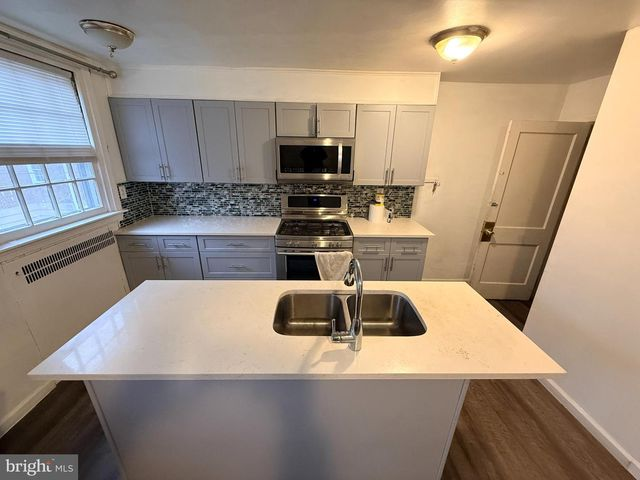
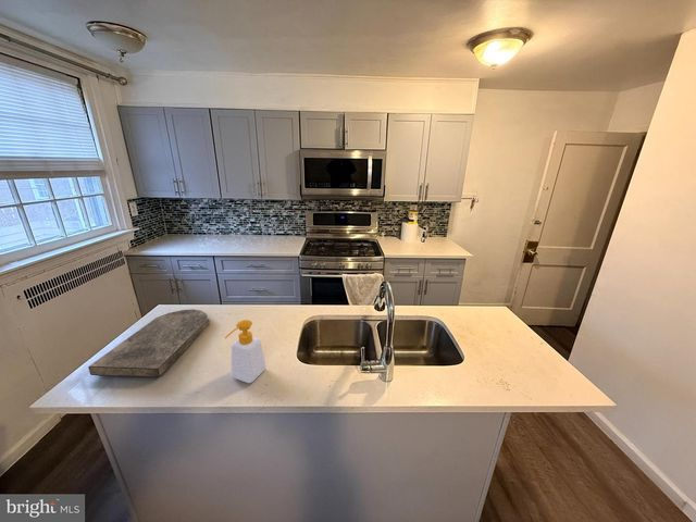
+ soap bottle [224,319,266,384]
+ cutting board [87,308,210,378]
